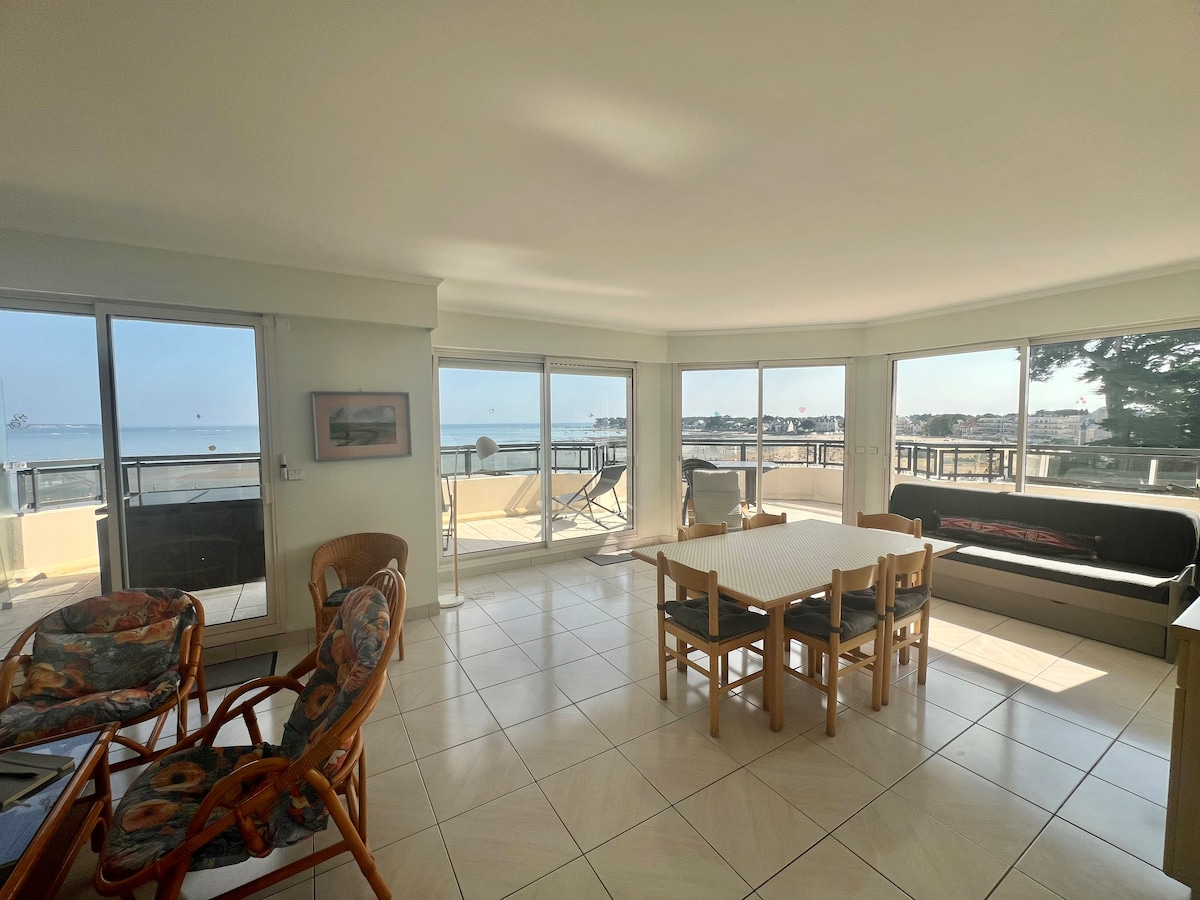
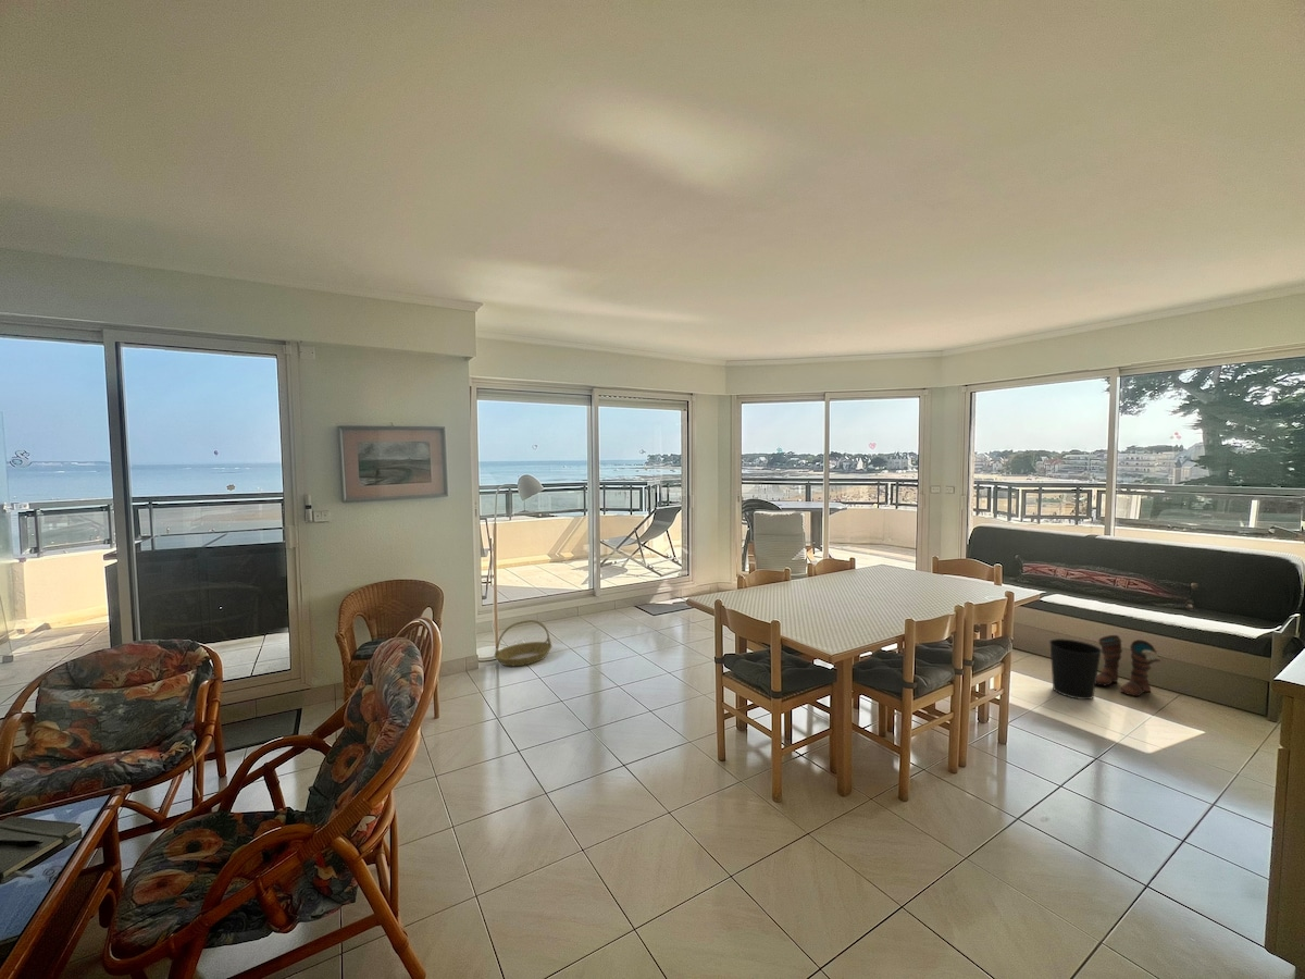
+ wastebasket [1048,637,1102,701]
+ boots [1095,634,1163,697]
+ basket [494,619,552,667]
